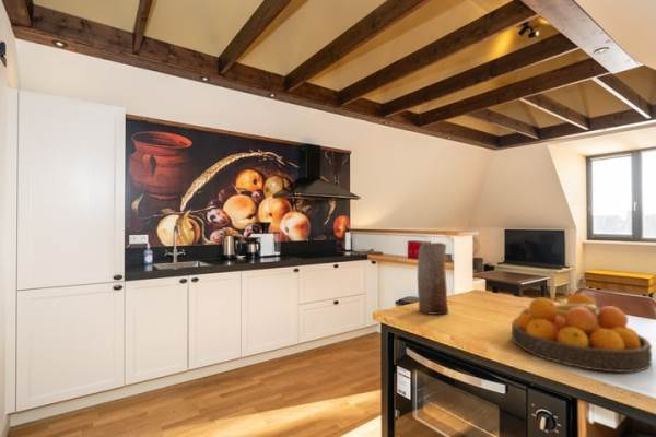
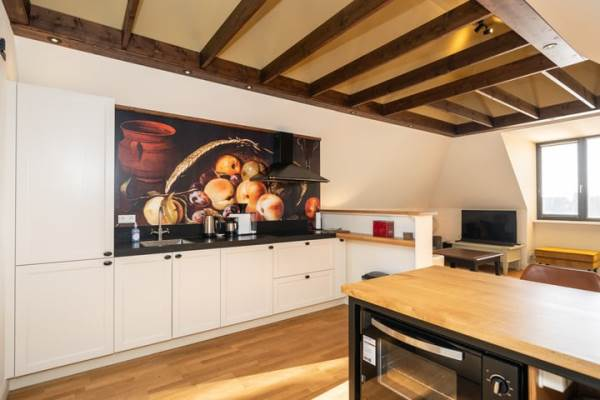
- fruit bowl [511,293,653,374]
- vase [417,241,449,316]
